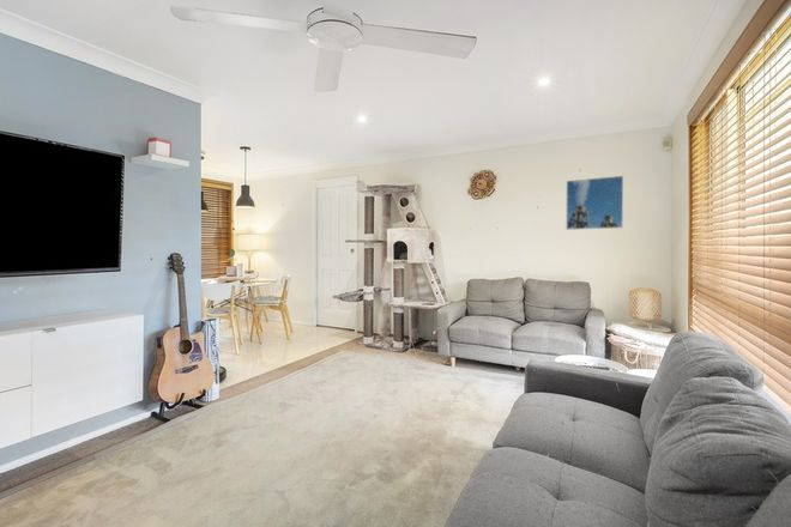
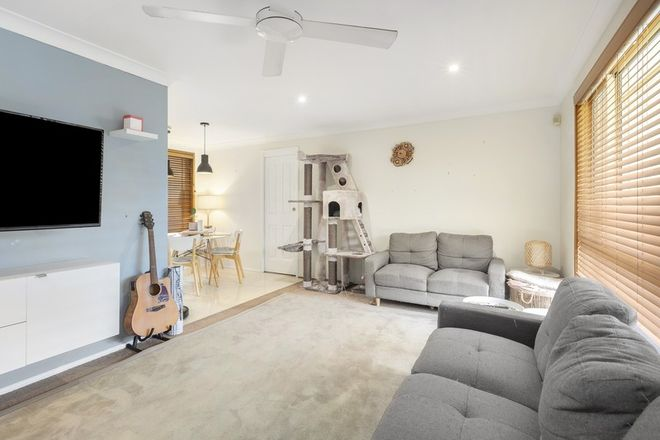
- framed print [564,175,624,231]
